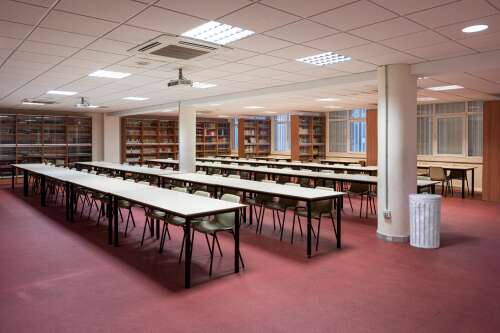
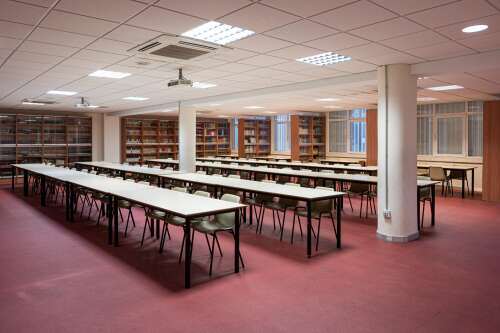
- trash can [408,192,443,249]
